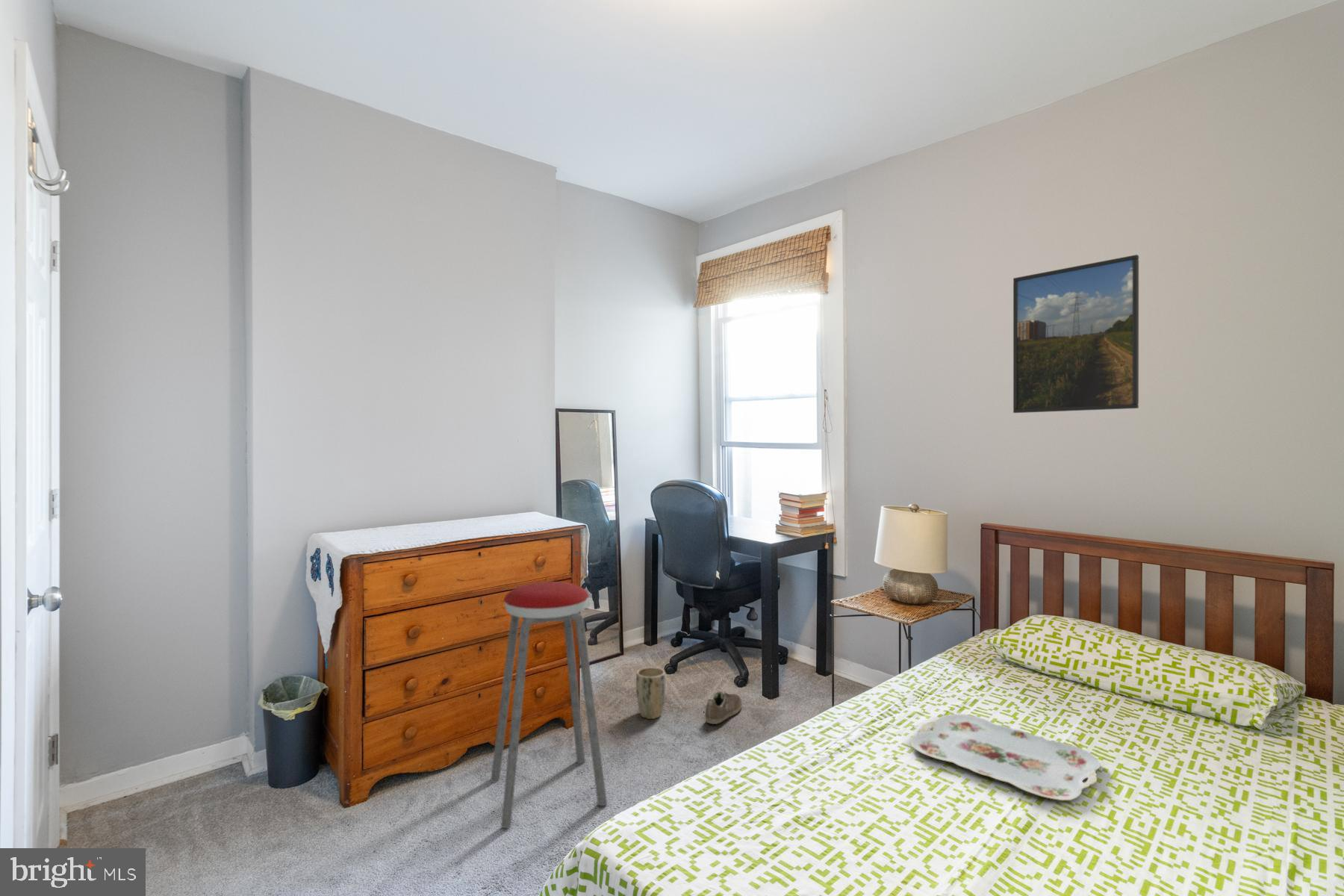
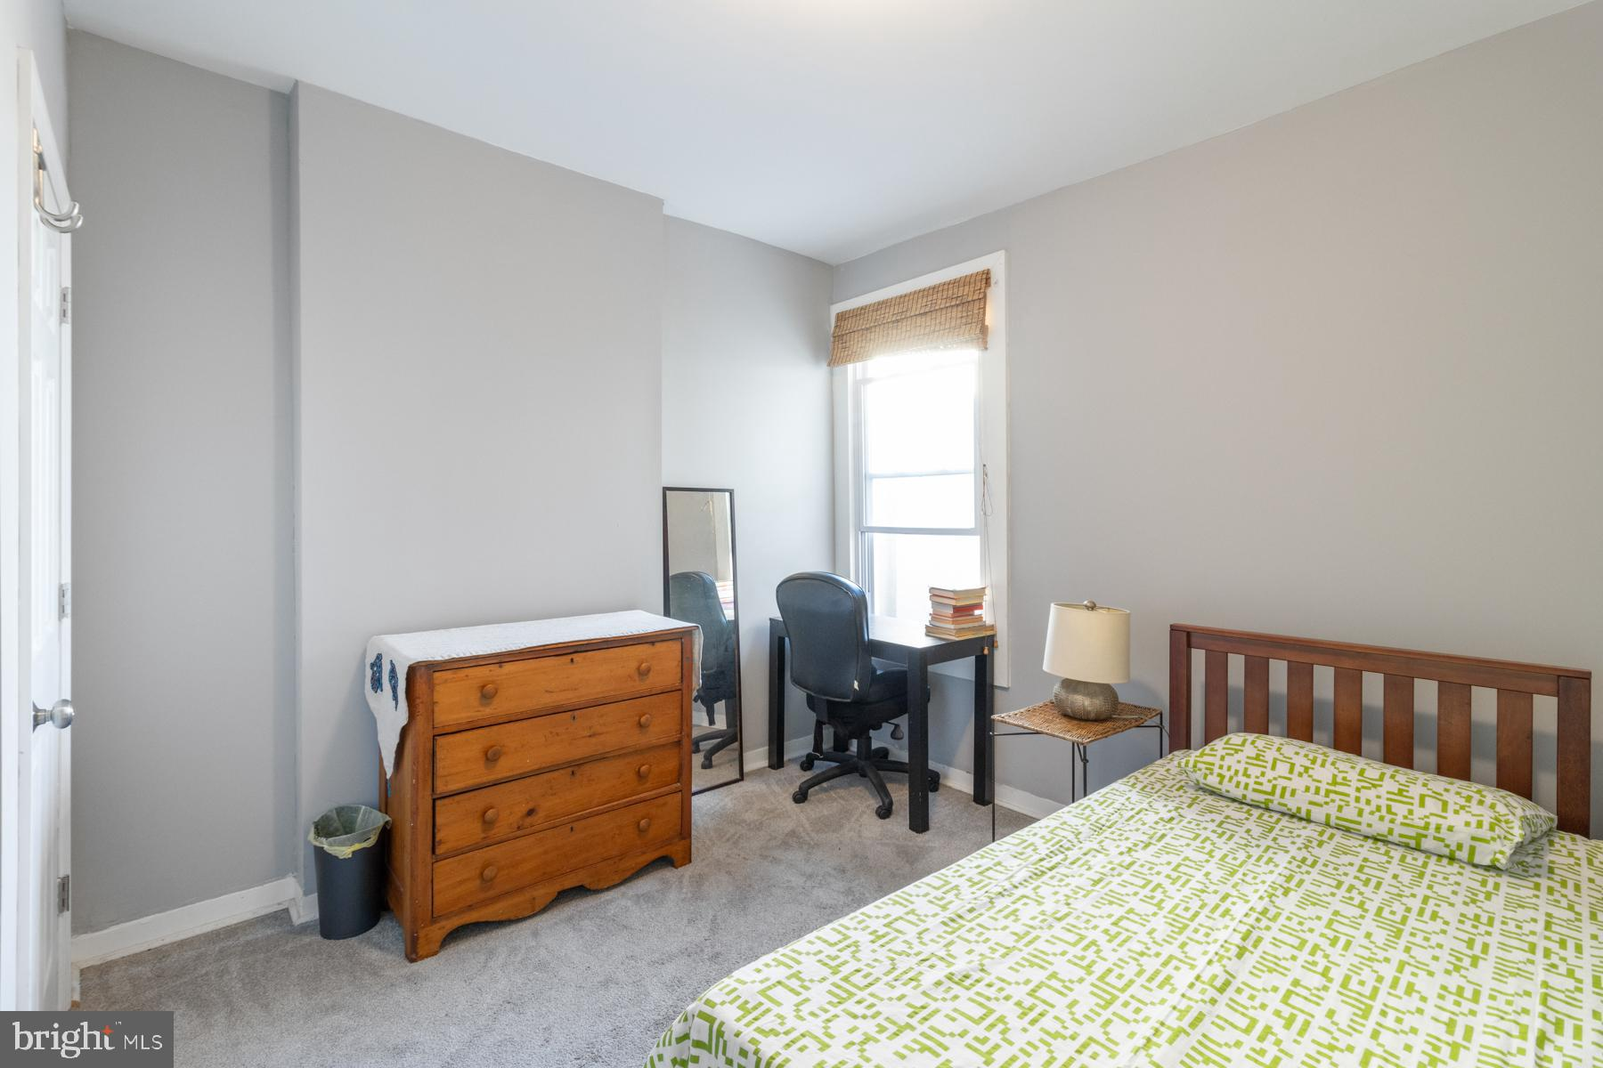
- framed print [1012,254,1139,414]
- music stool [490,581,608,829]
- sneaker [705,691,743,725]
- plant pot [635,667,666,720]
- serving tray [909,714,1101,801]
